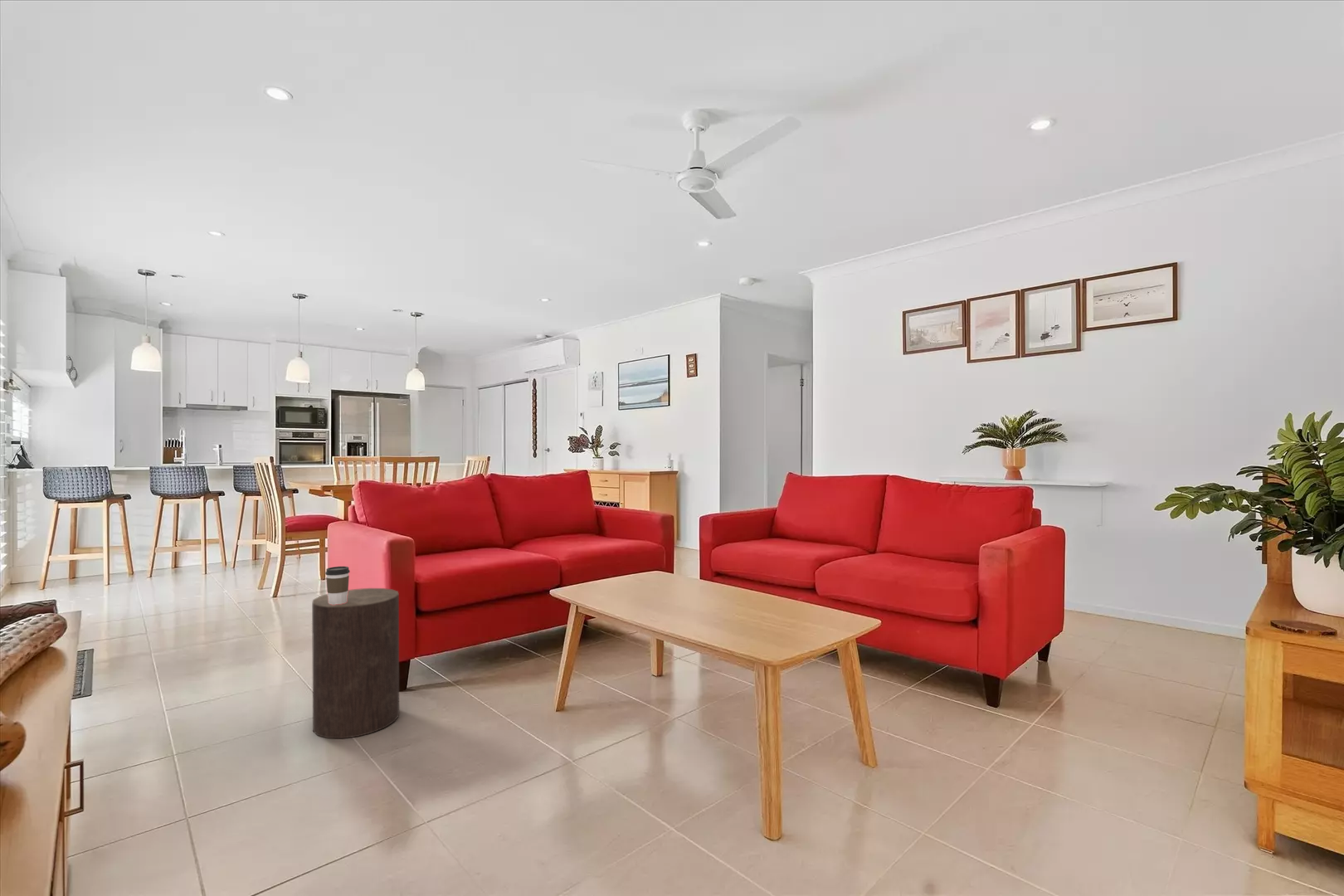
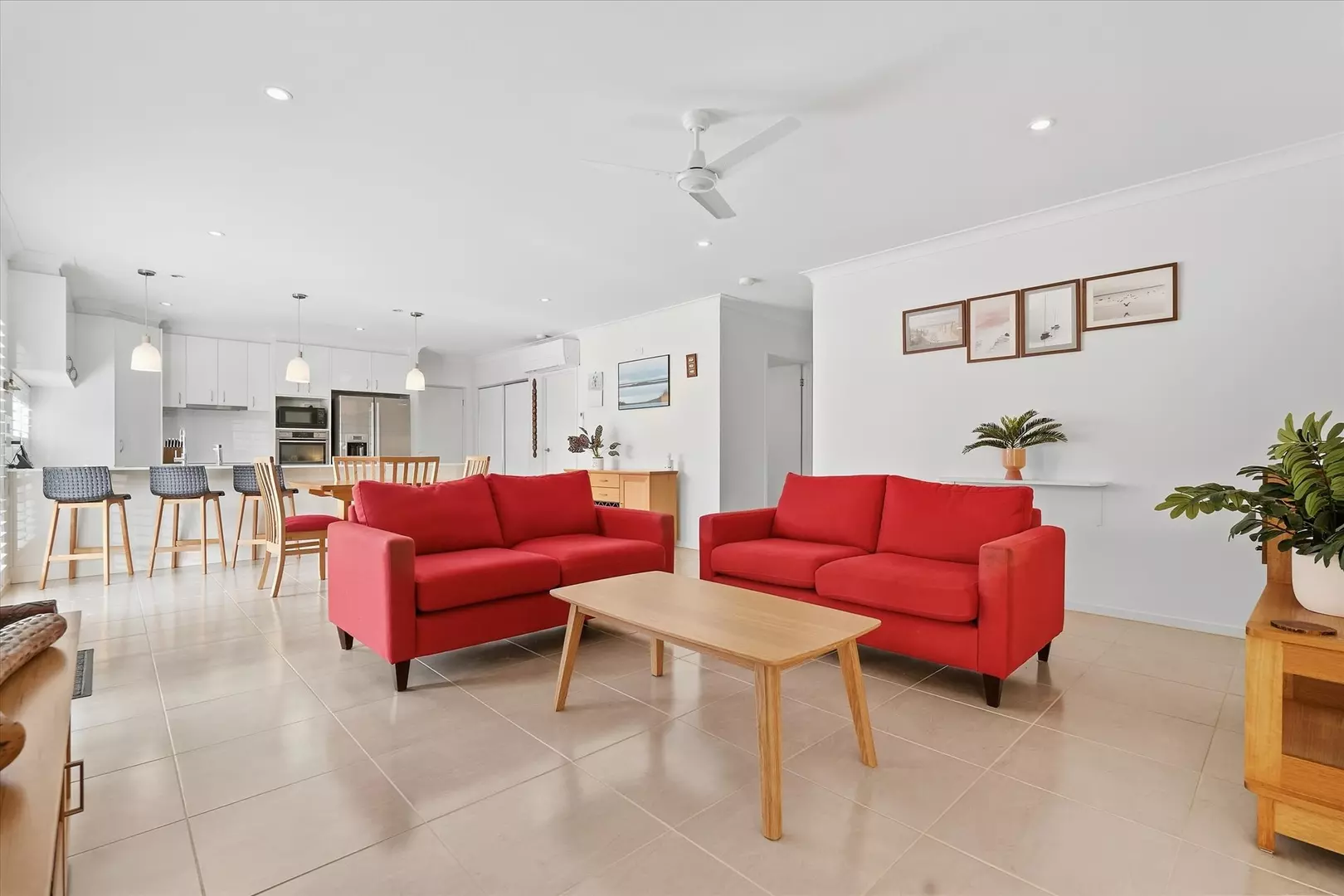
- coffee cup [324,566,351,605]
- stool [311,587,400,739]
